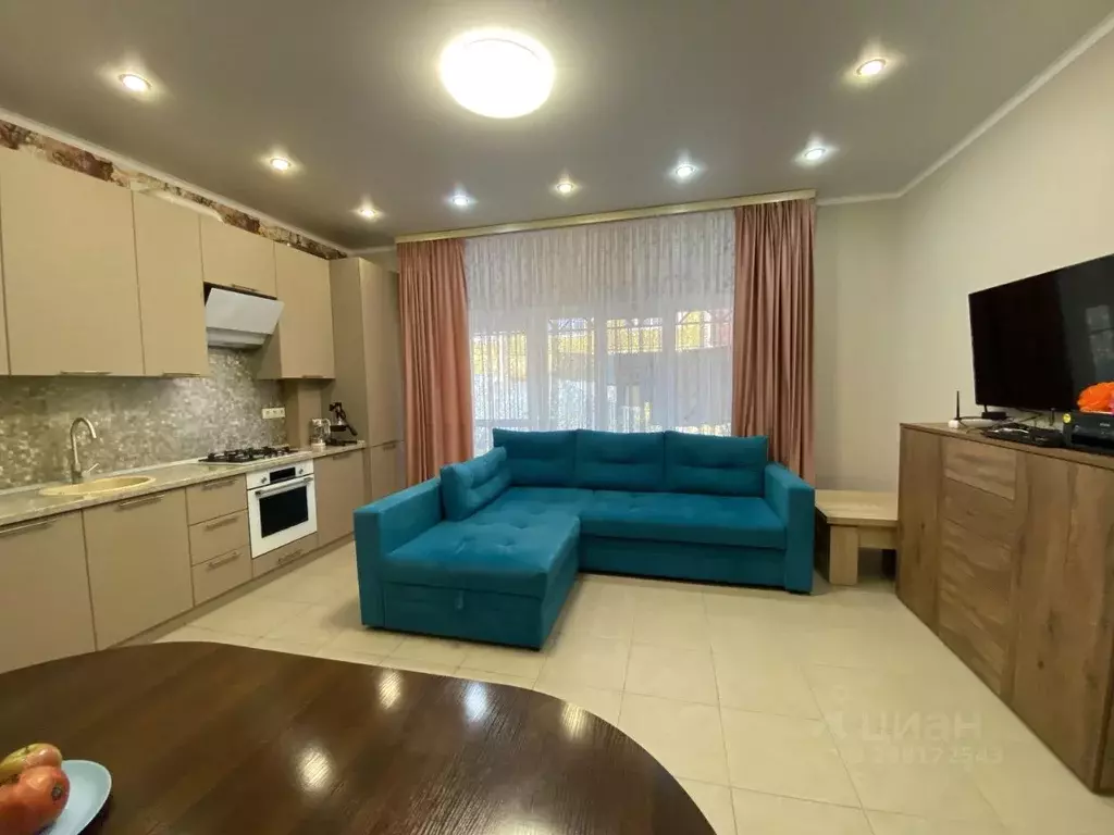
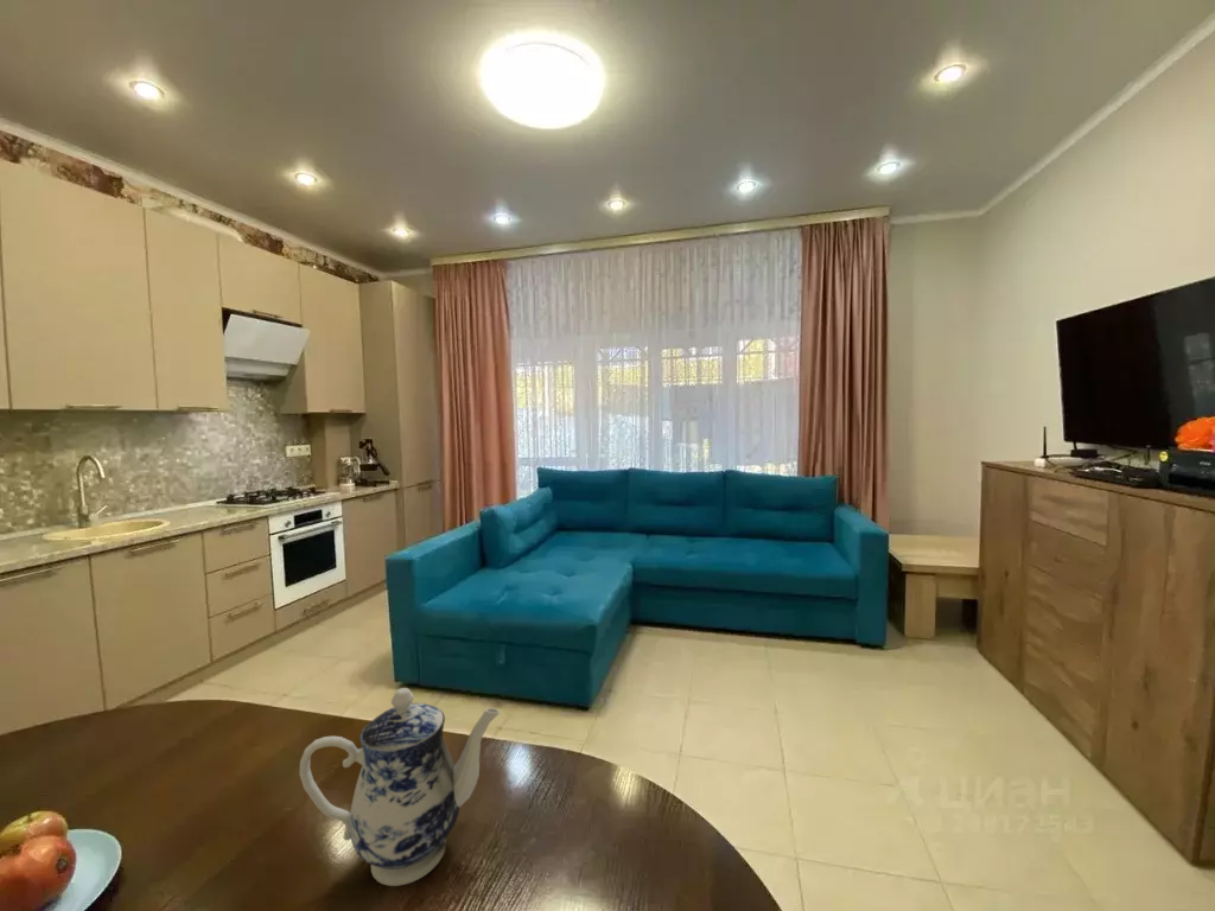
+ teapot [299,687,501,887]
